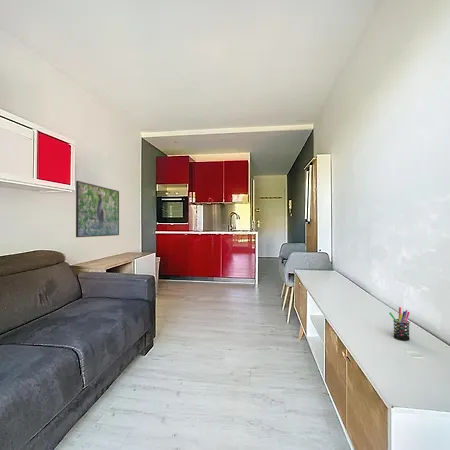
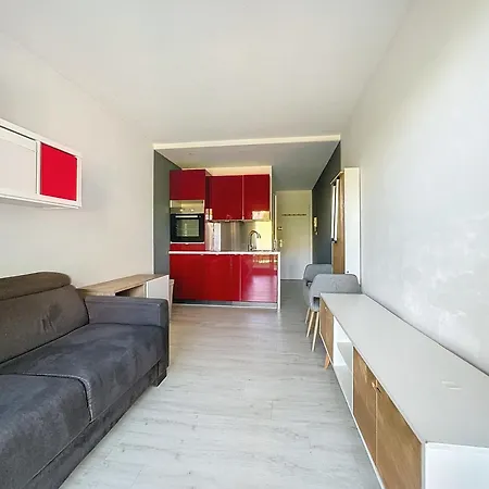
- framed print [75,180,120,238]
- pen holder [388,306,411,341]
